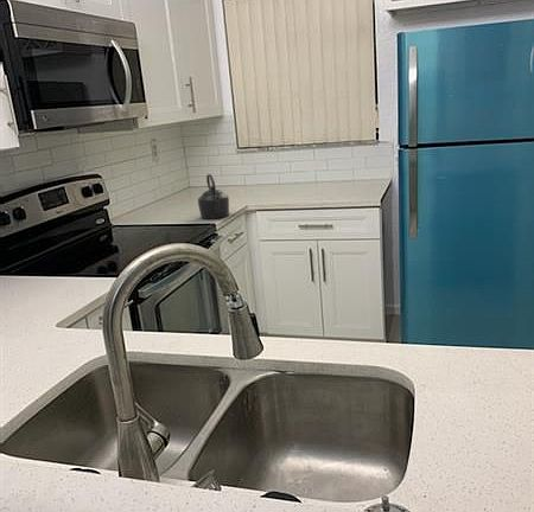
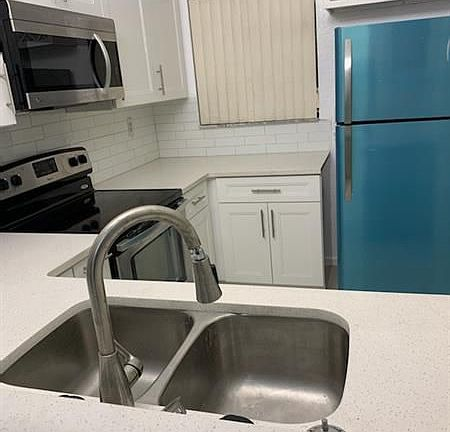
- kettle [197,173,230,220]
